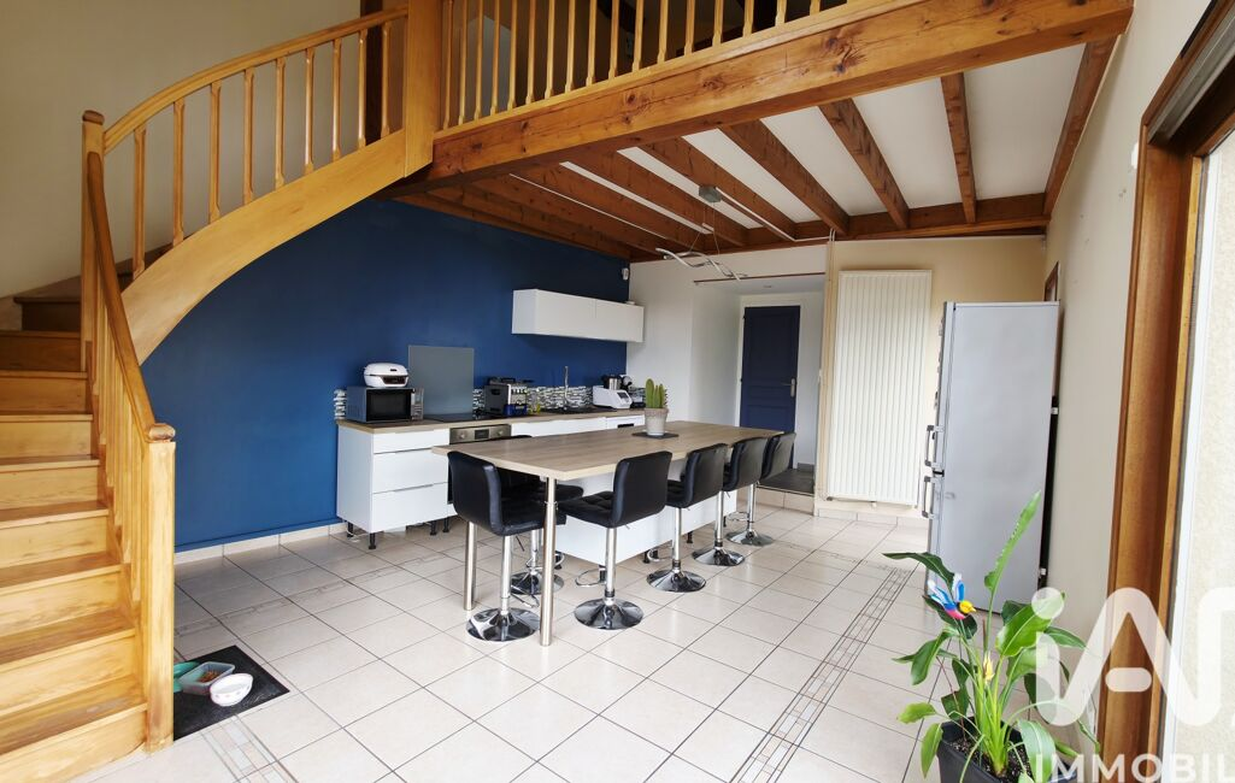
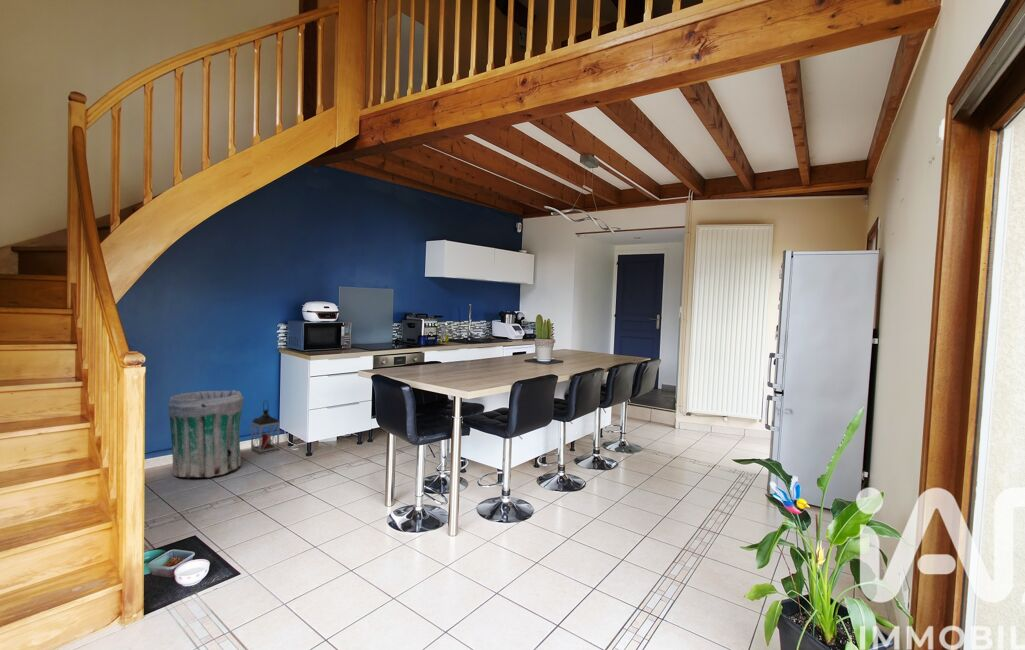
+ trash can [168,389,244,479]
+ lantern [250,399,280,456]
